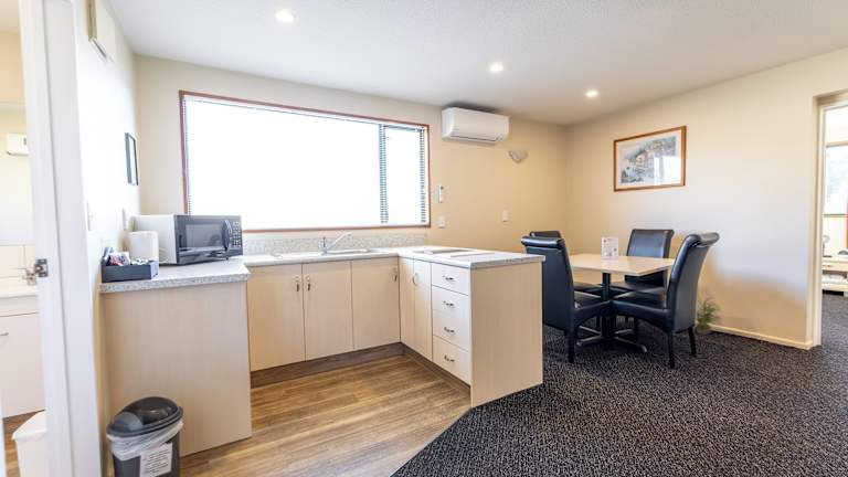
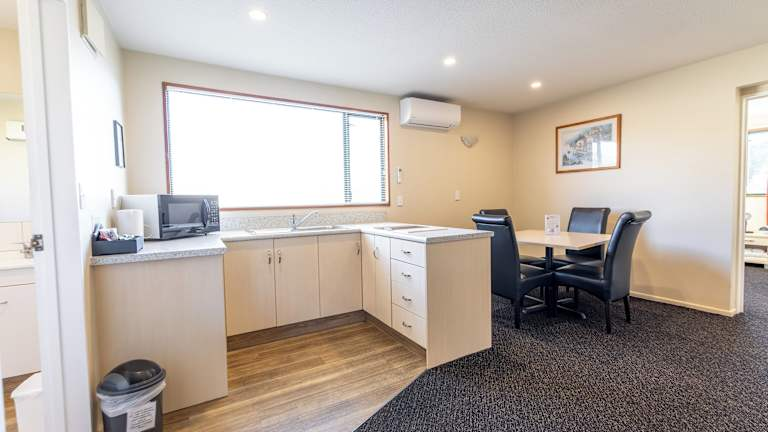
- potted plant [695,295,724,336]
